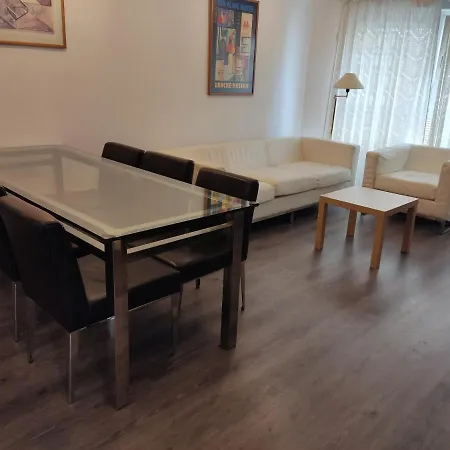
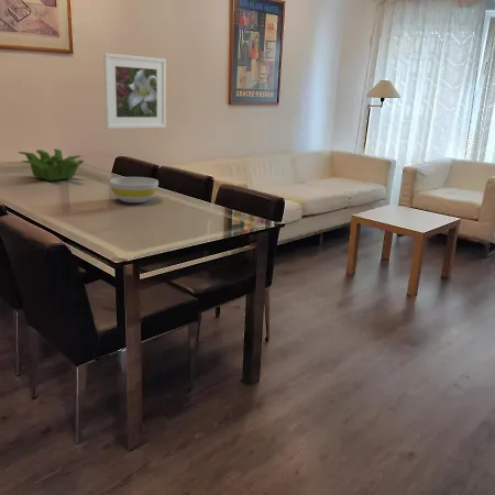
+ bowl [109,176,160,205]
+ plant [18,147,86,182]
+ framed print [102,52,167,130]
